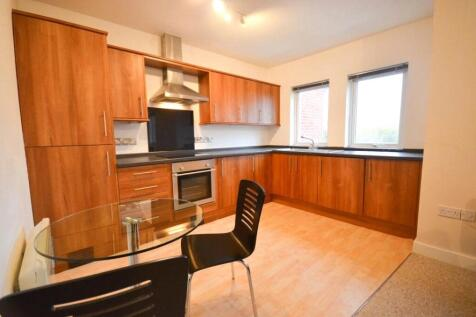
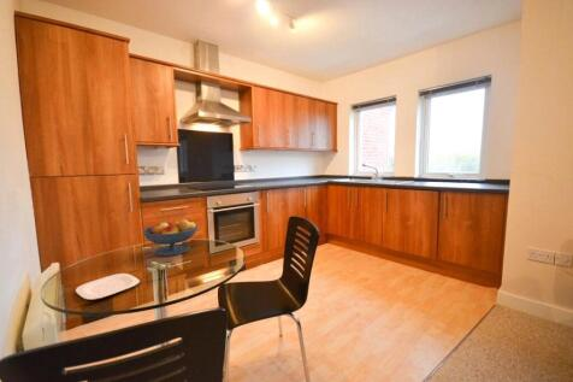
+ plate [75,272,141,301]
+ fruit bowl [142,218,199,257]
